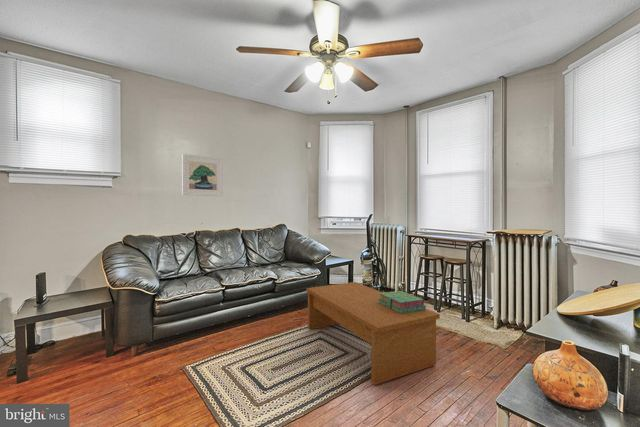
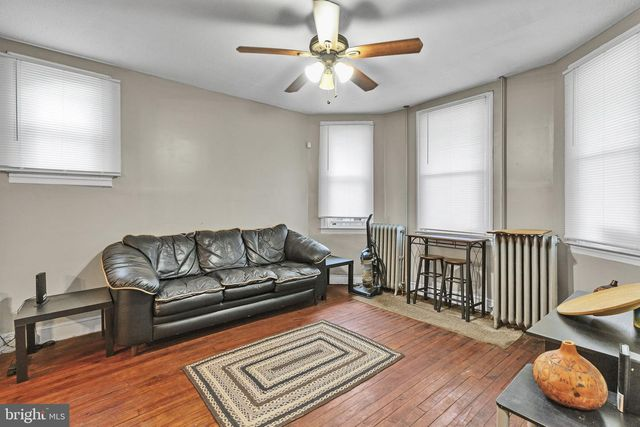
- stack of books [378,290,427,314]
- coffee table [305,281,441,386]
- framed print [181,153,224,197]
